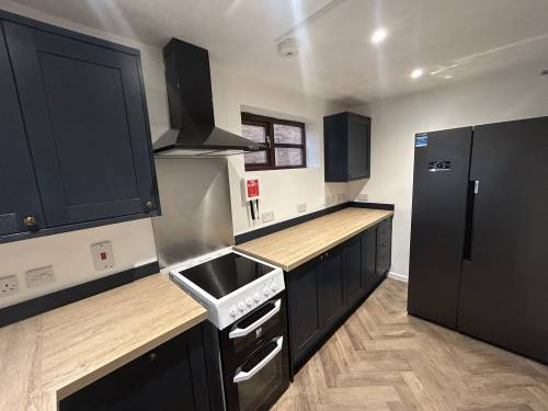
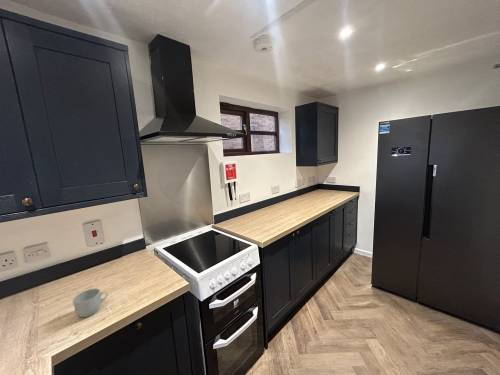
+ mug [72,287,109,318]
